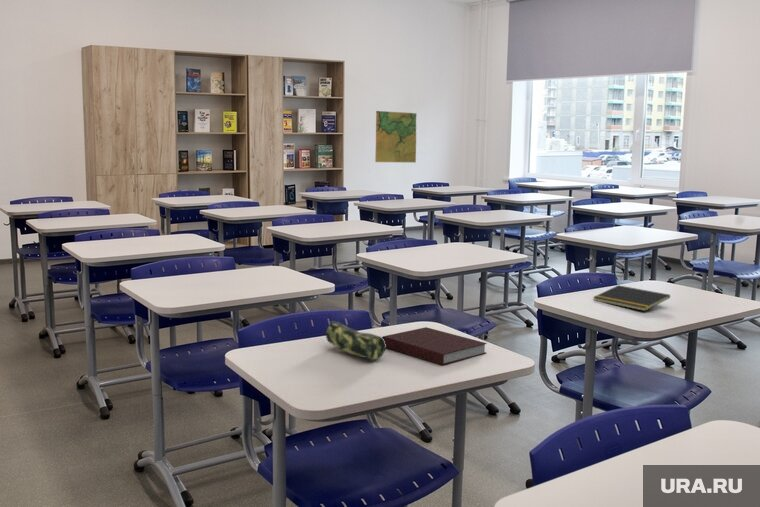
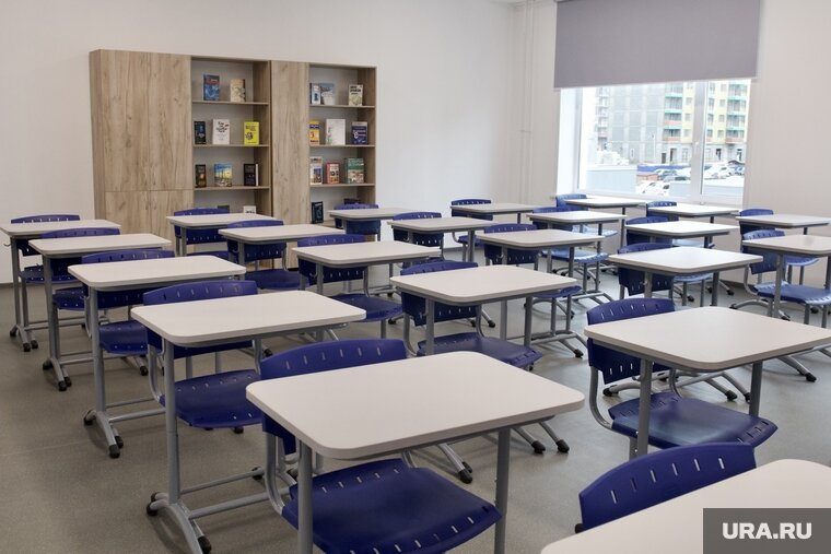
- notepad [592,284,671,312]
- map [374,110,418,163]
- pencil case [325,320,387,361]
- notebook [382,326,488,366]
